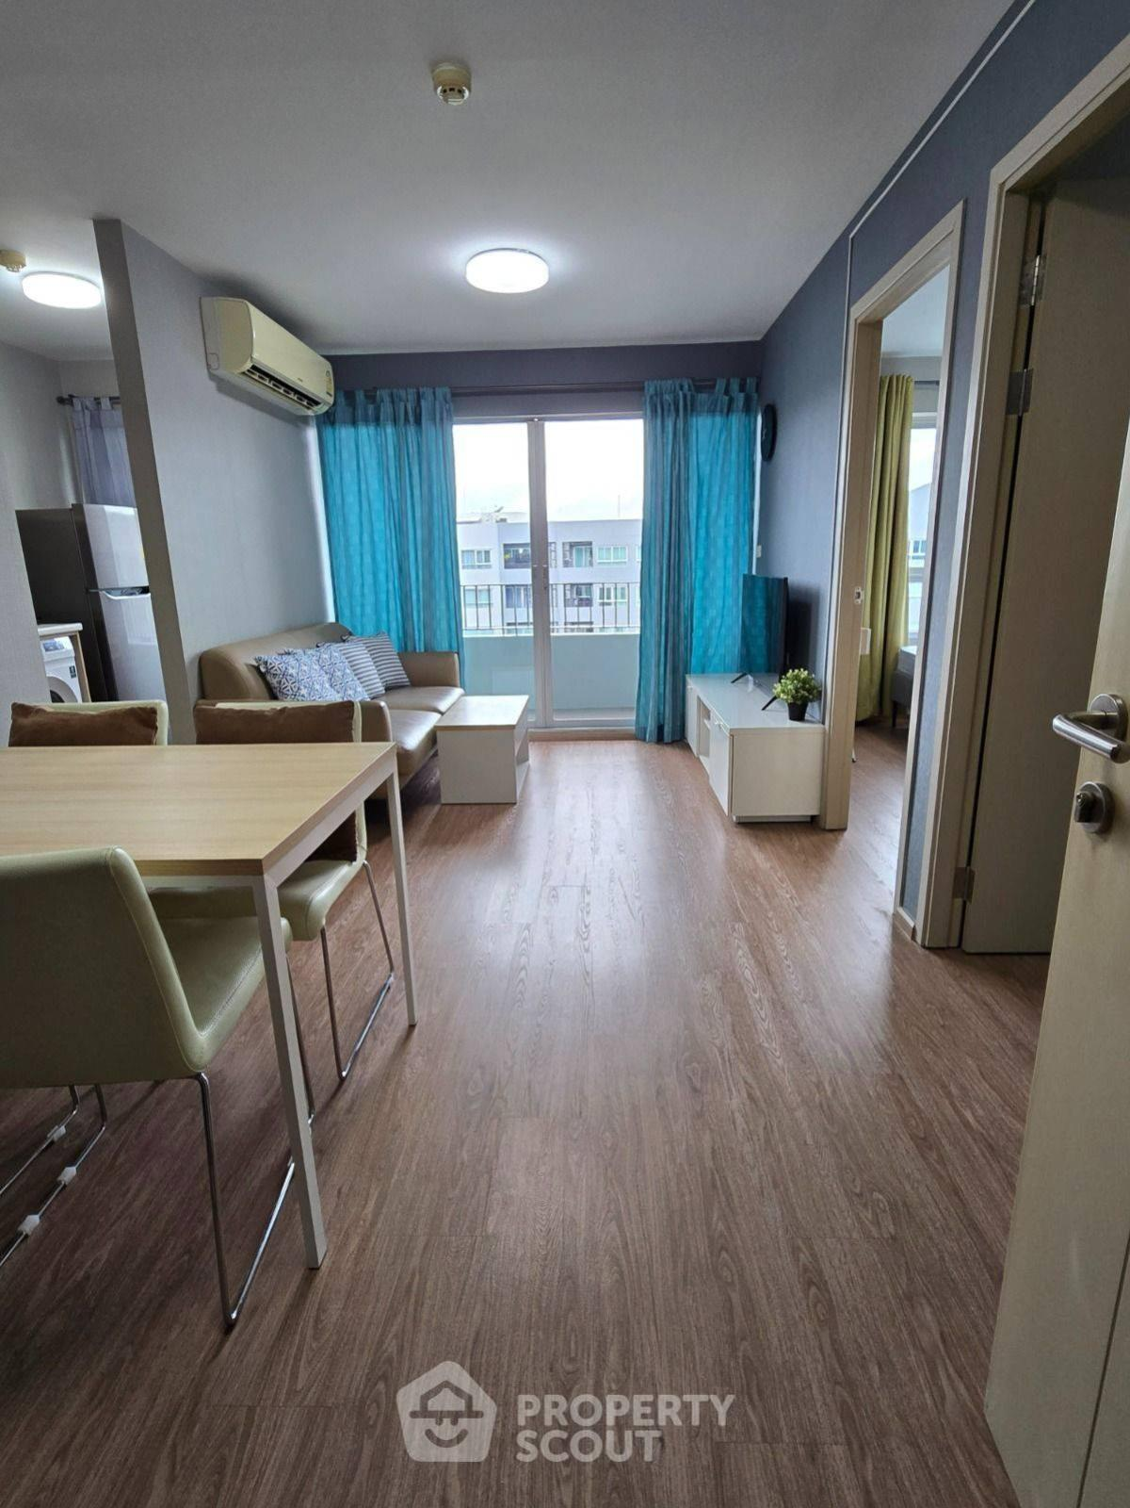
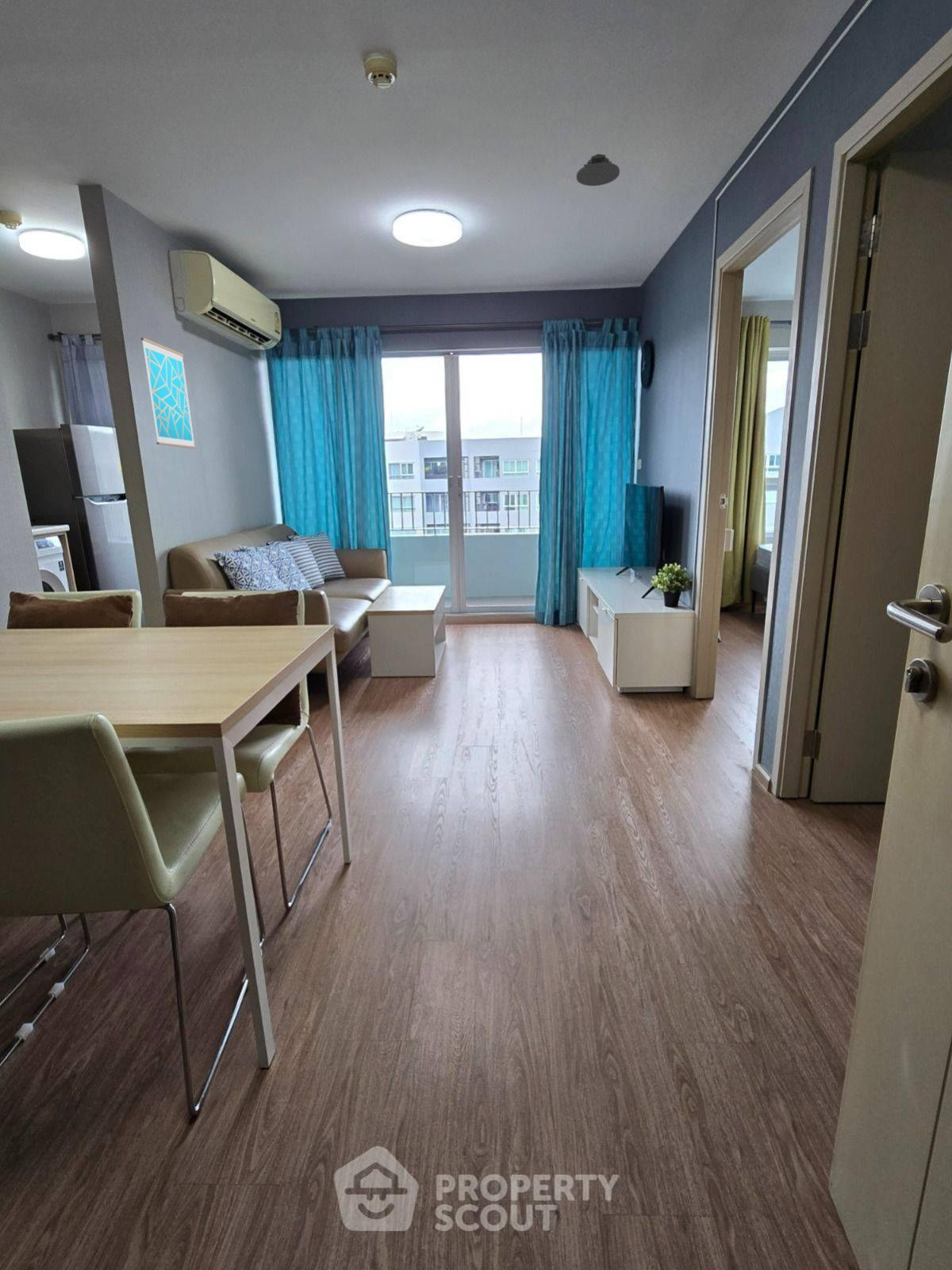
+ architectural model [576,153,620,187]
+ wall art [140,337,197,449]
